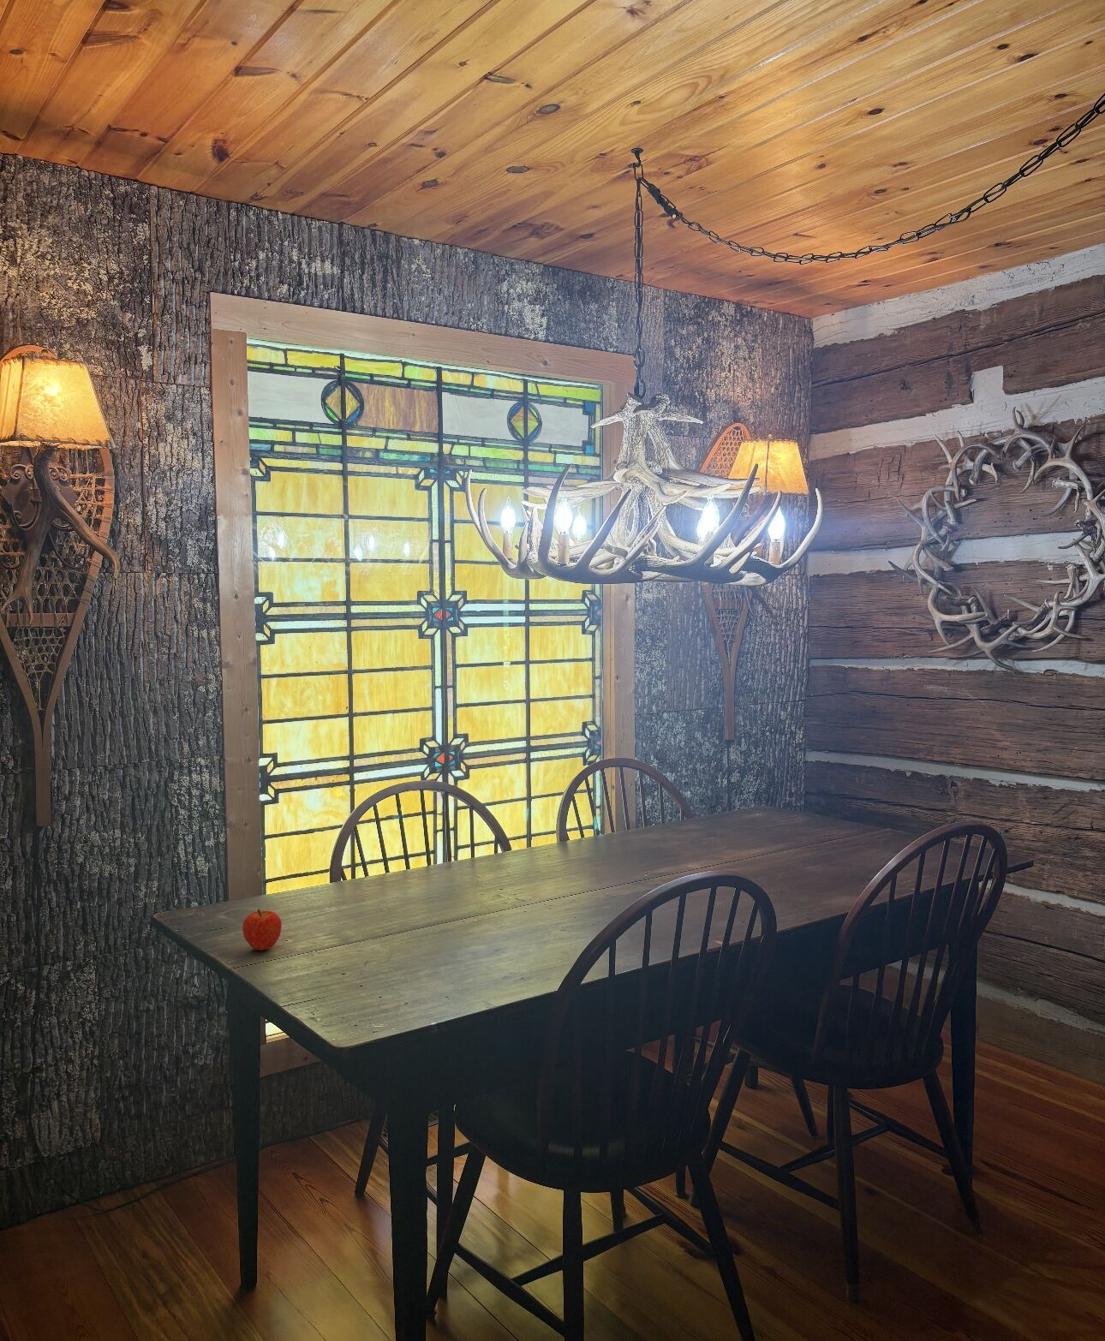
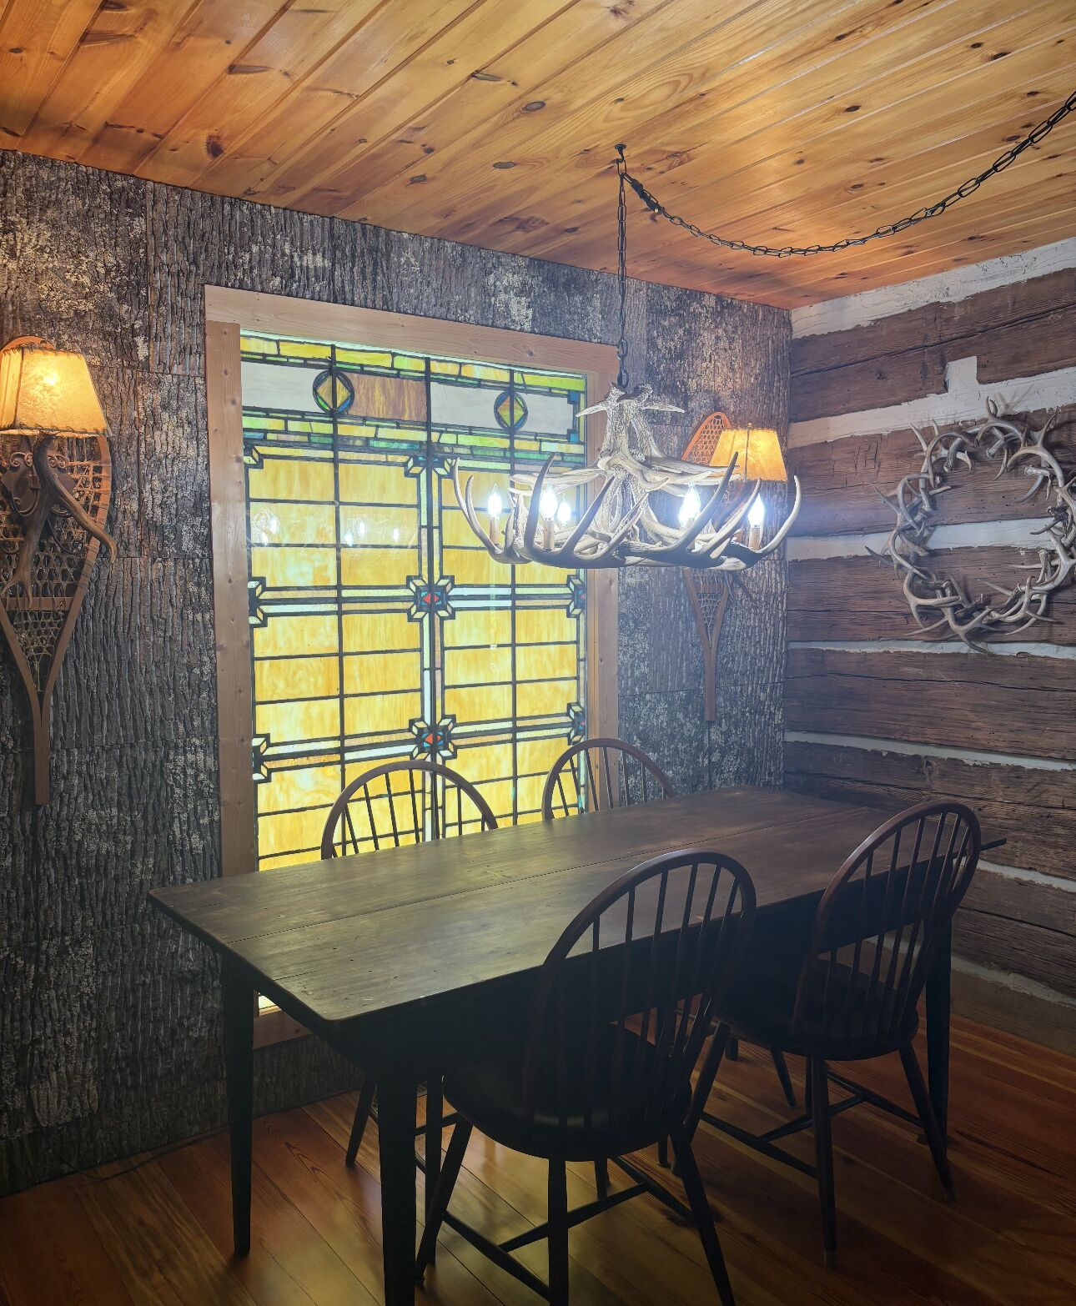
- fruit [242,909,283,951]
